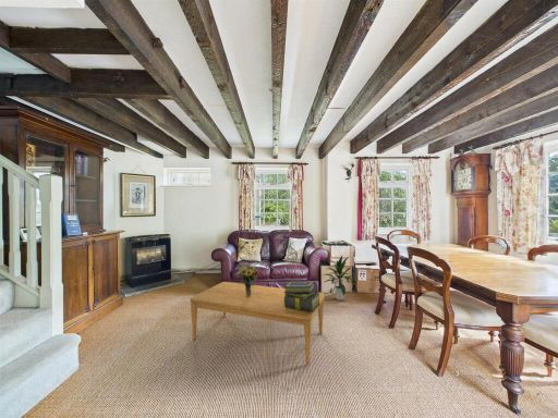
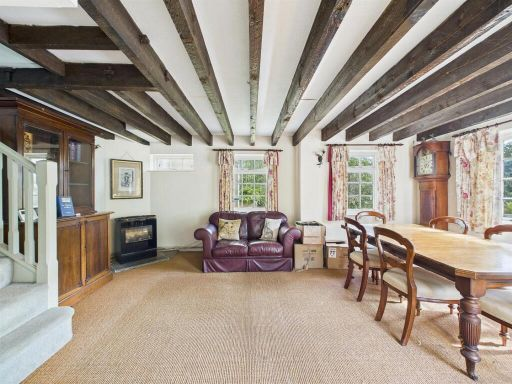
- bouquet [235,265,262,297]
- stack of books [283,281,322,311]
- indoor plant [320,255,355,302]
- coffee table [189,281,326,366]
